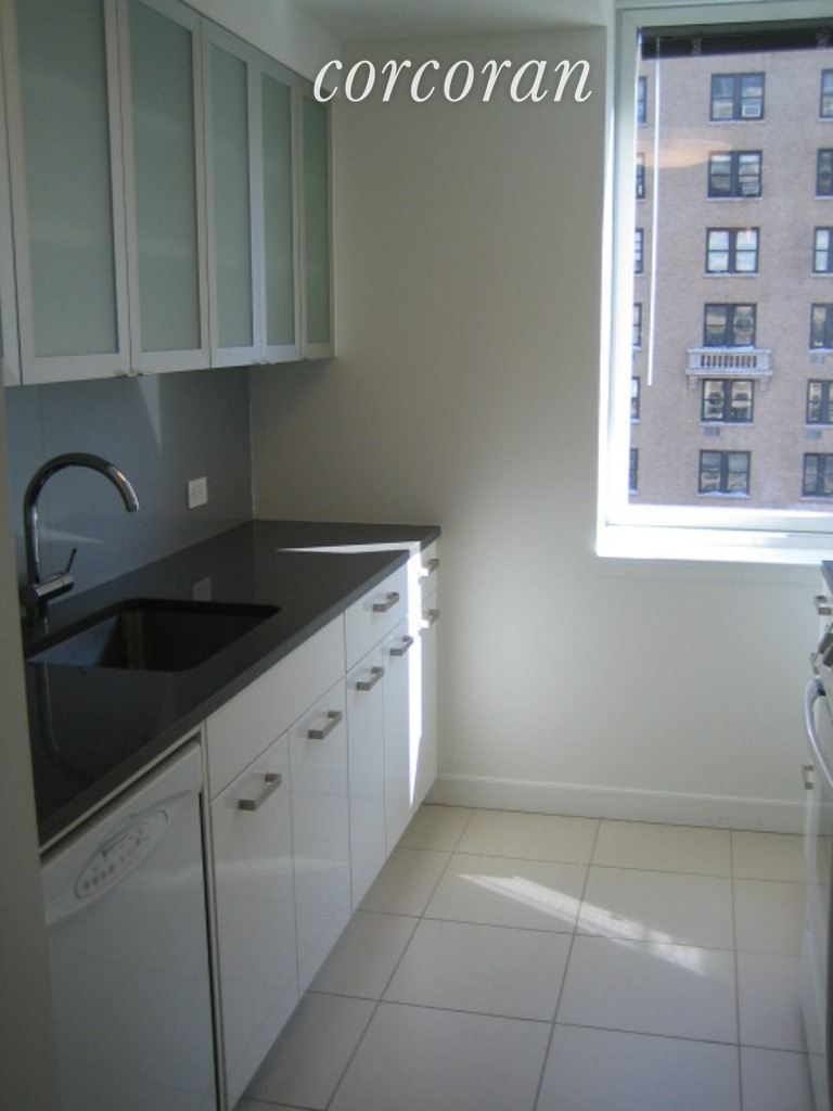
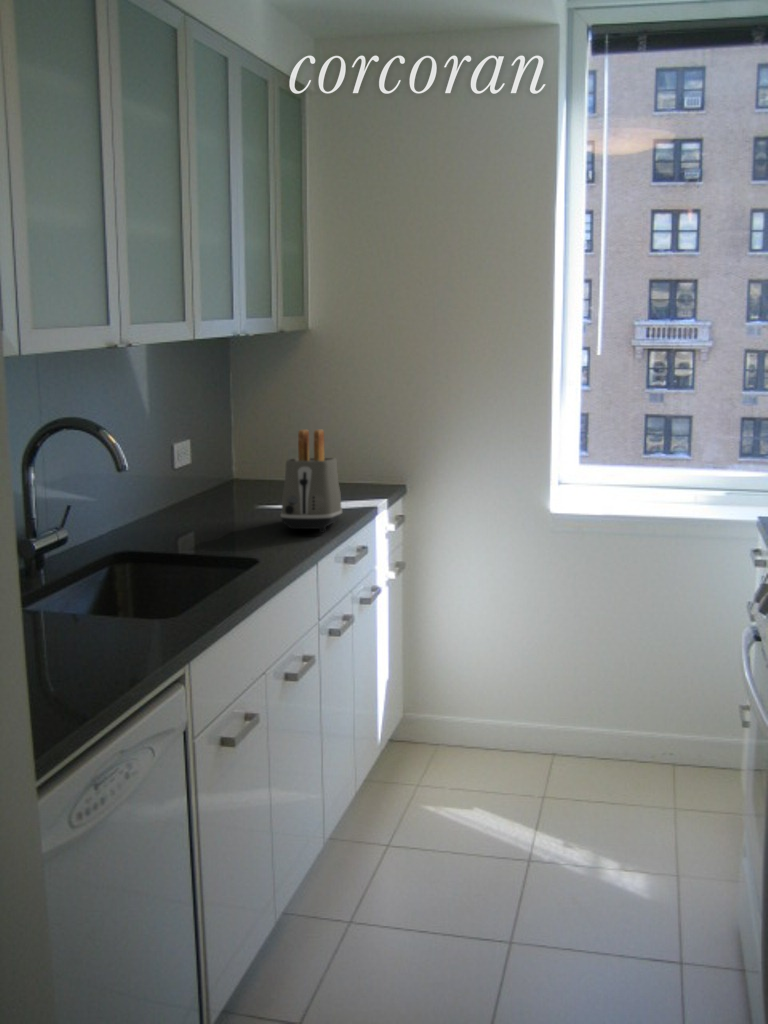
+ toaster [280,429,343,534]
